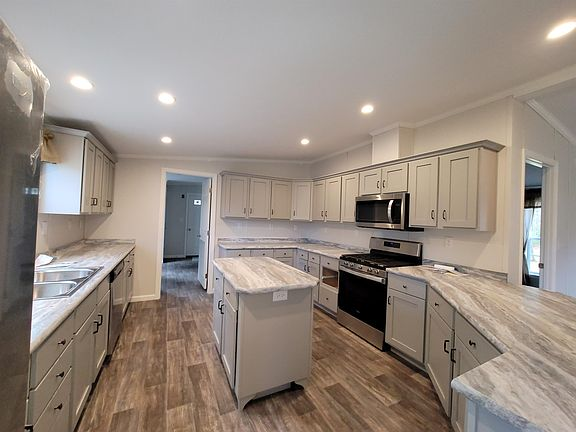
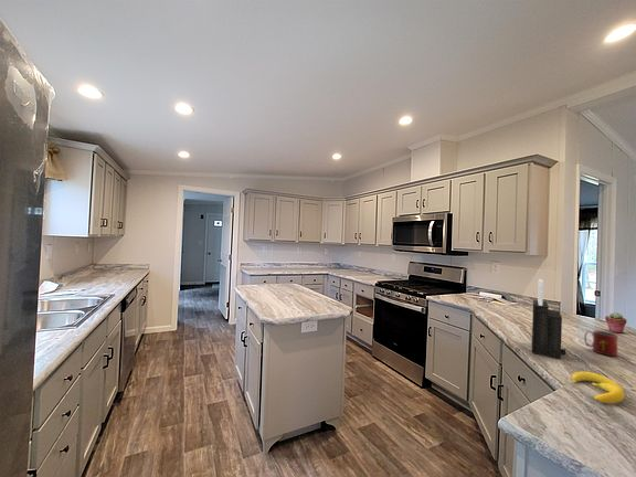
+ banana [571,371,626,403]
+ knife block [531,278,566,360]
+ potted succulent [604,311,628,335]
+ mug [583,329,619,357]
